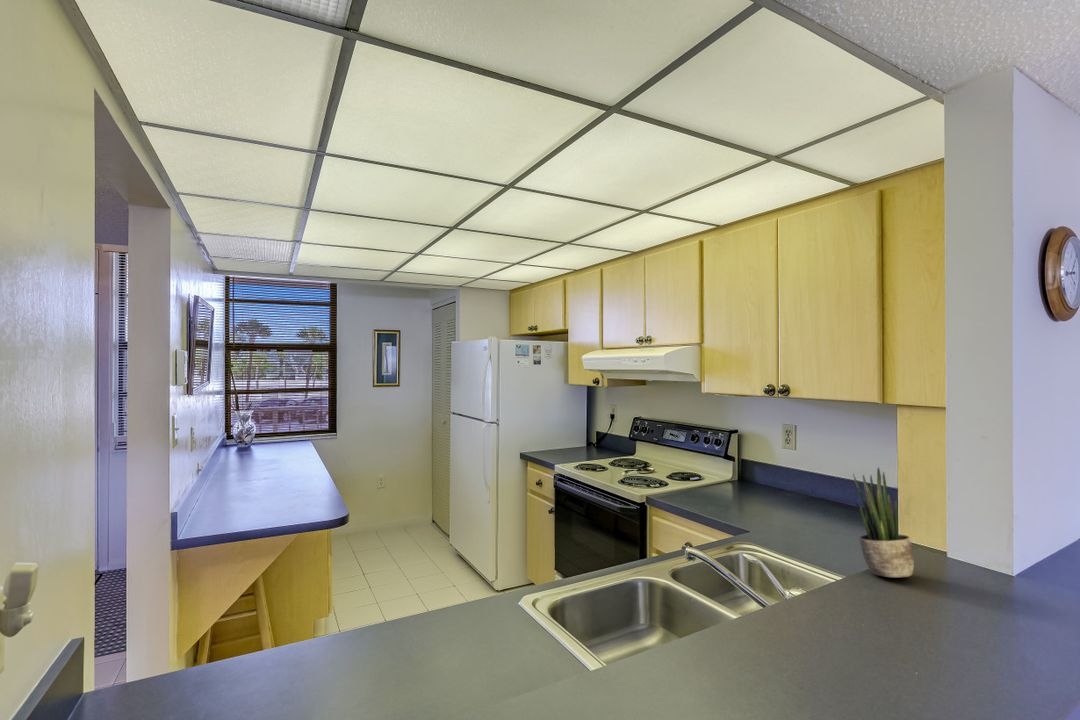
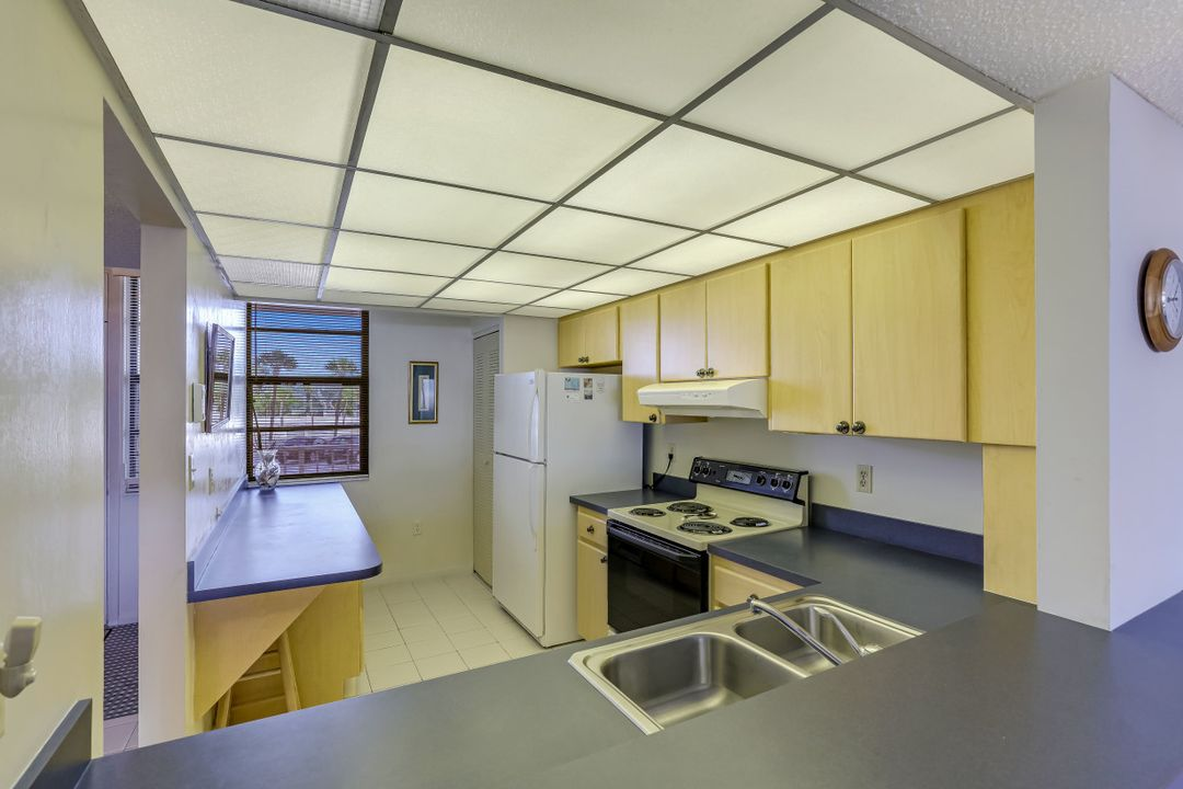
- potted plant [852,466,915,578]
